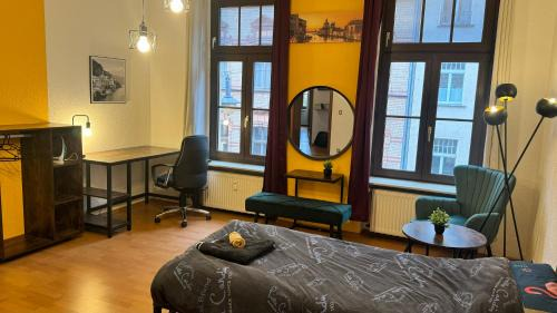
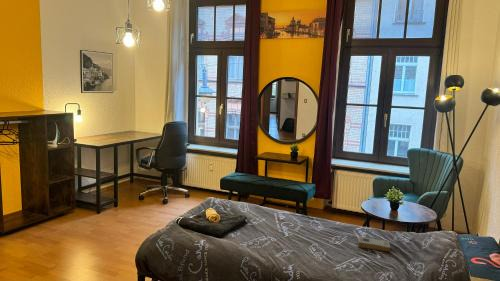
+ book [357,235,391,253]
